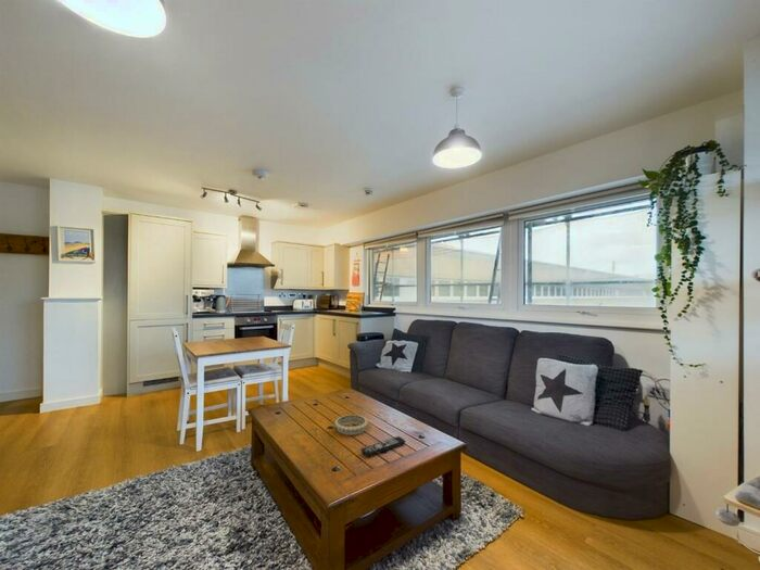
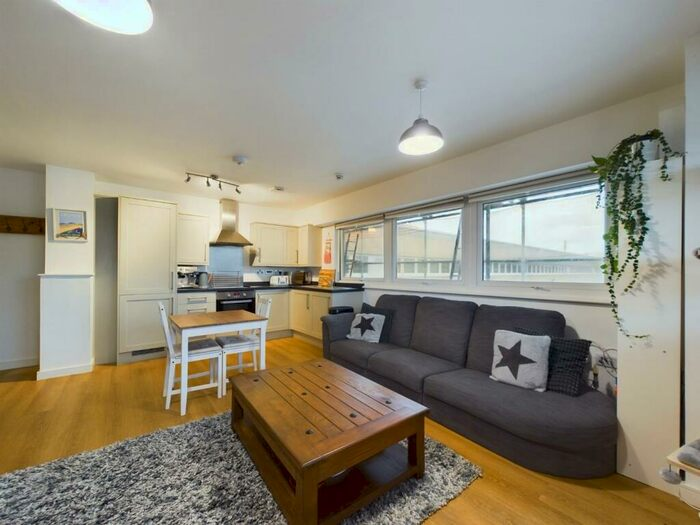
- remote control [360,435,406,458]
- decorative bowl [333,414,369,436]
